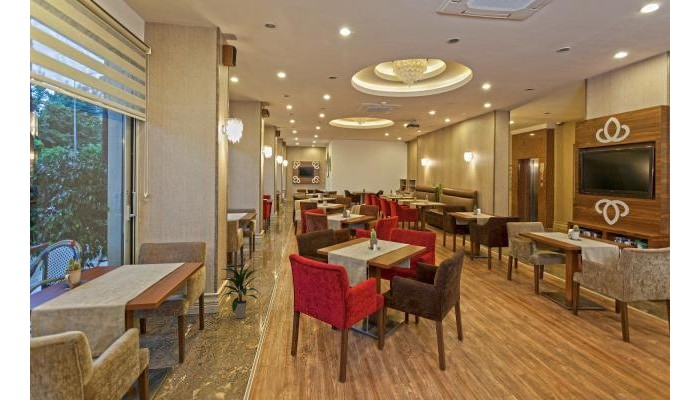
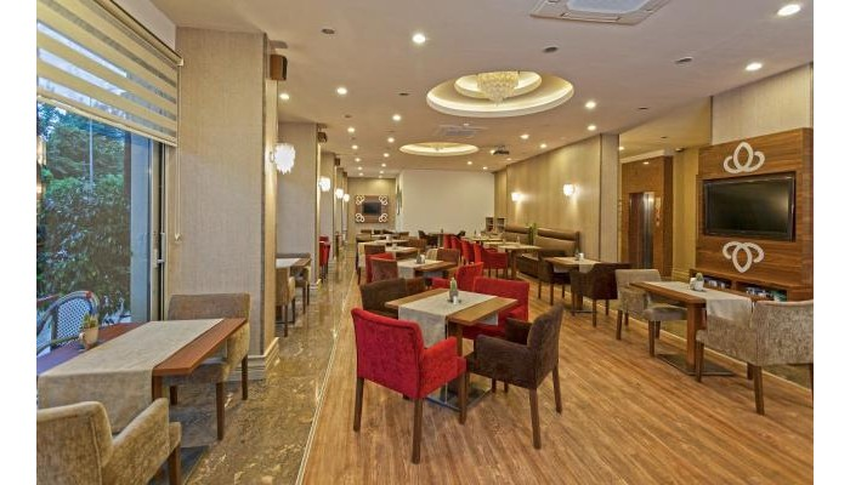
- indoor plant [218,262,261,319]
